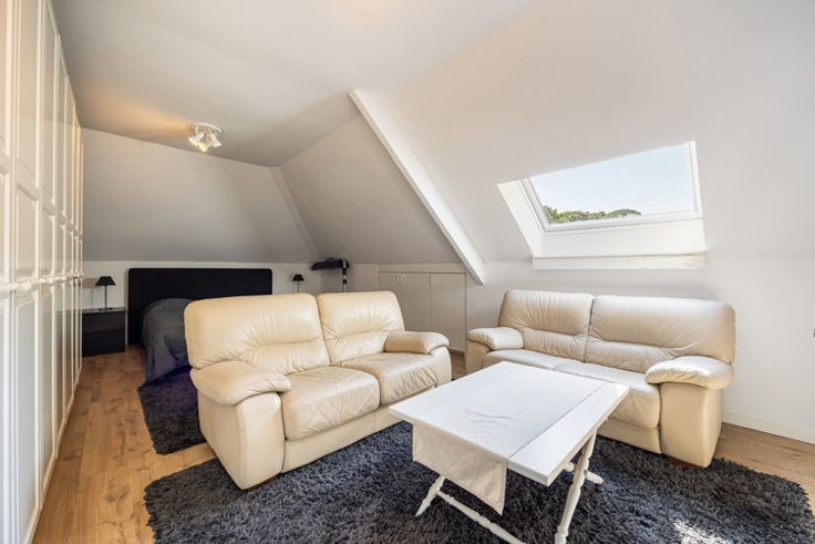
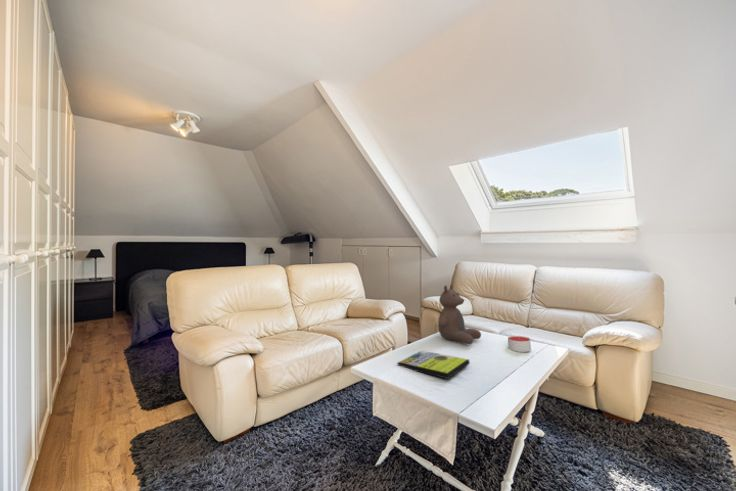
+ bear [437,283,482,345]
+ candle [507,335,532,353]
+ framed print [396,350,471,380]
